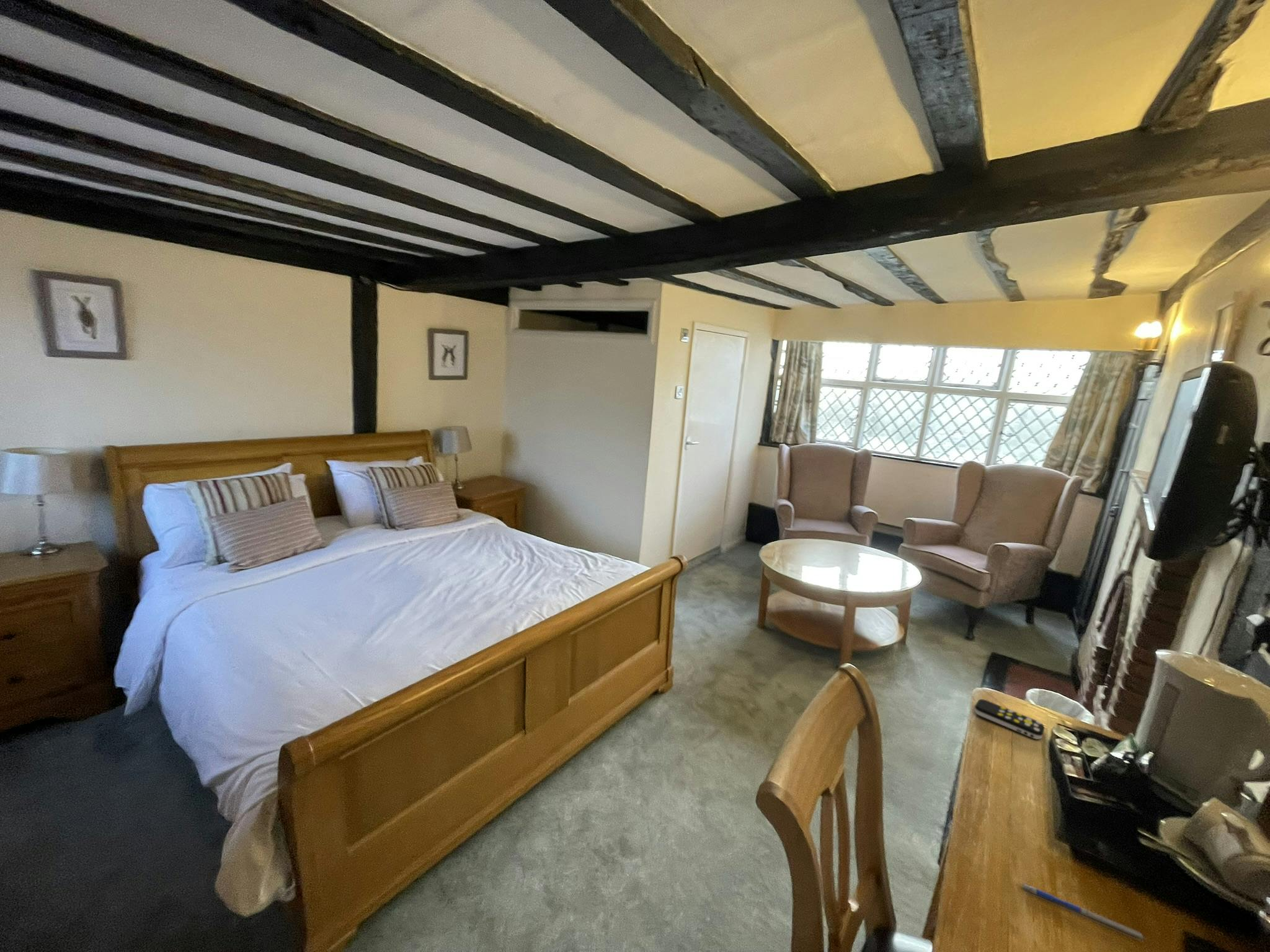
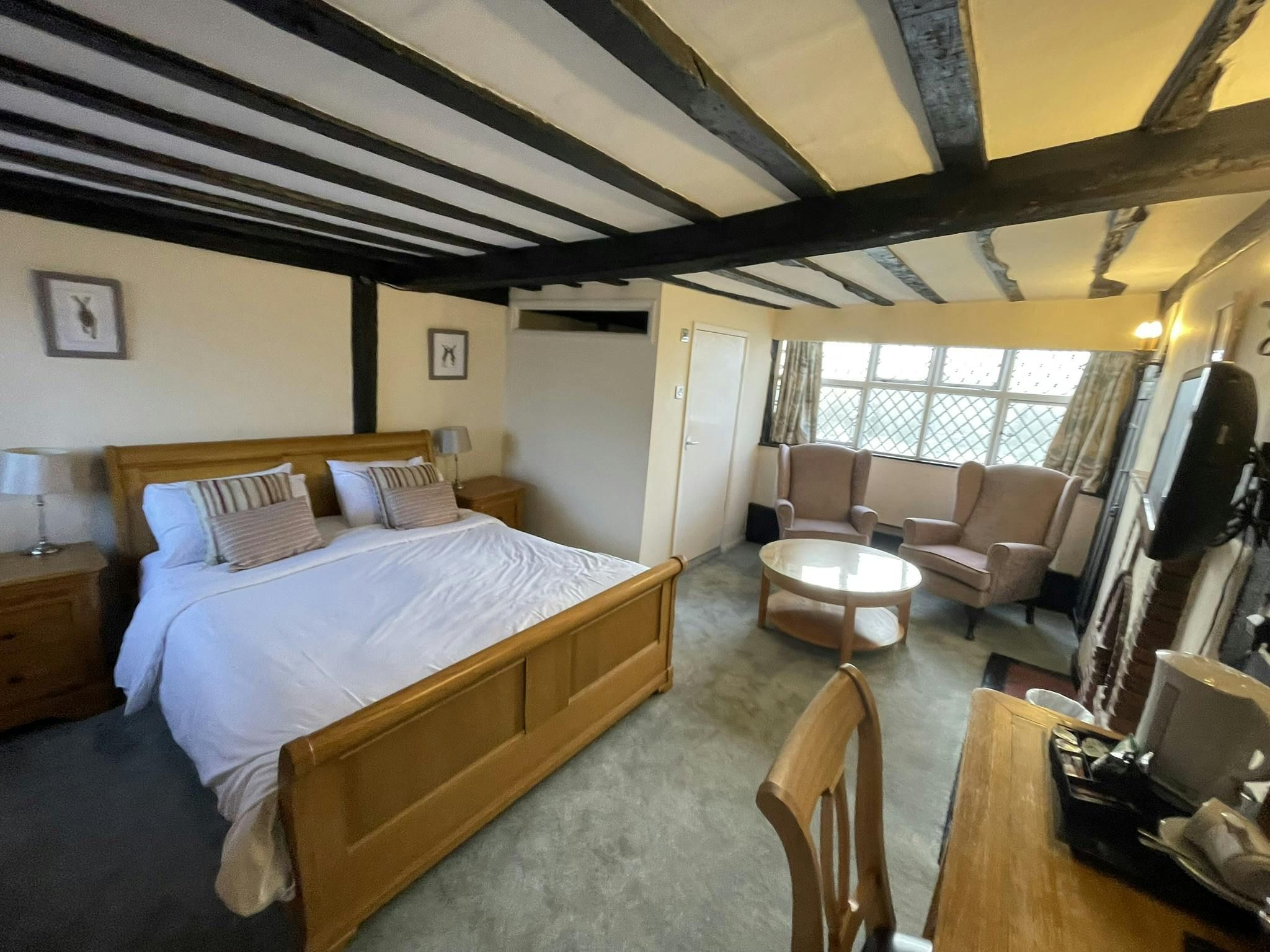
- pen [1022,882,1147,943]
- remote control [974,699,1045,740]
